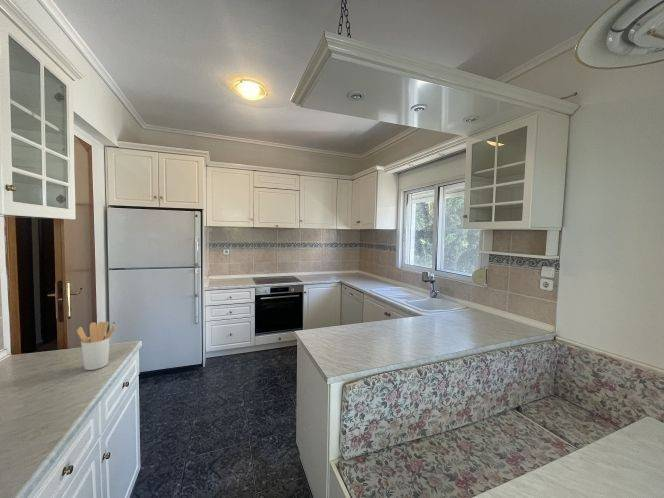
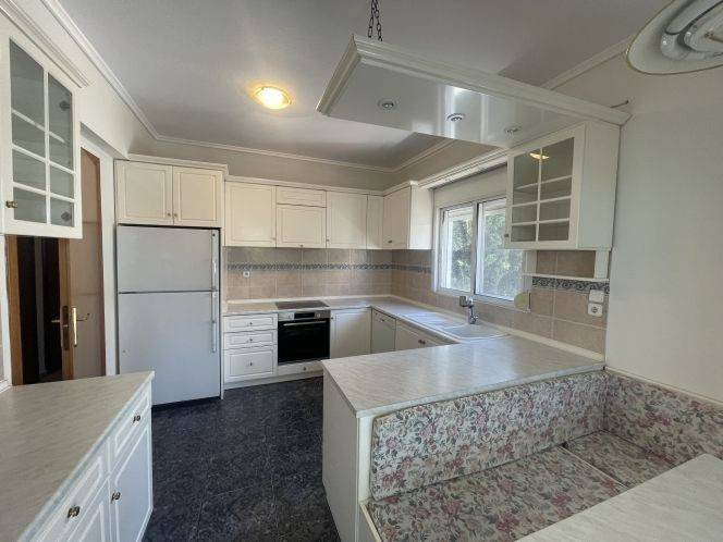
- utensil holder [76,320,116,371]
